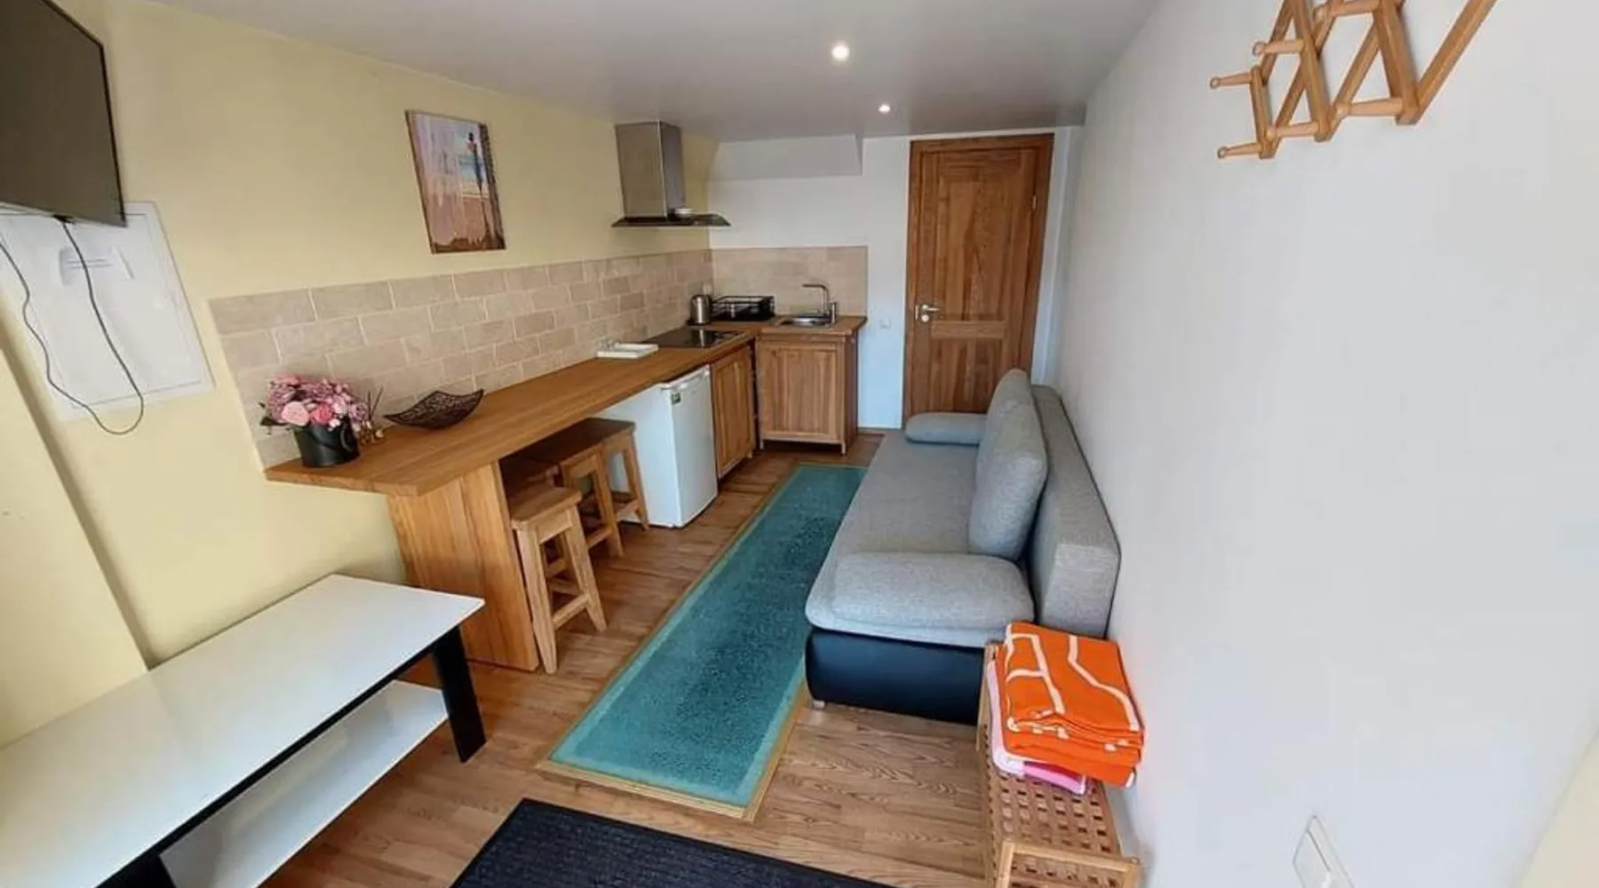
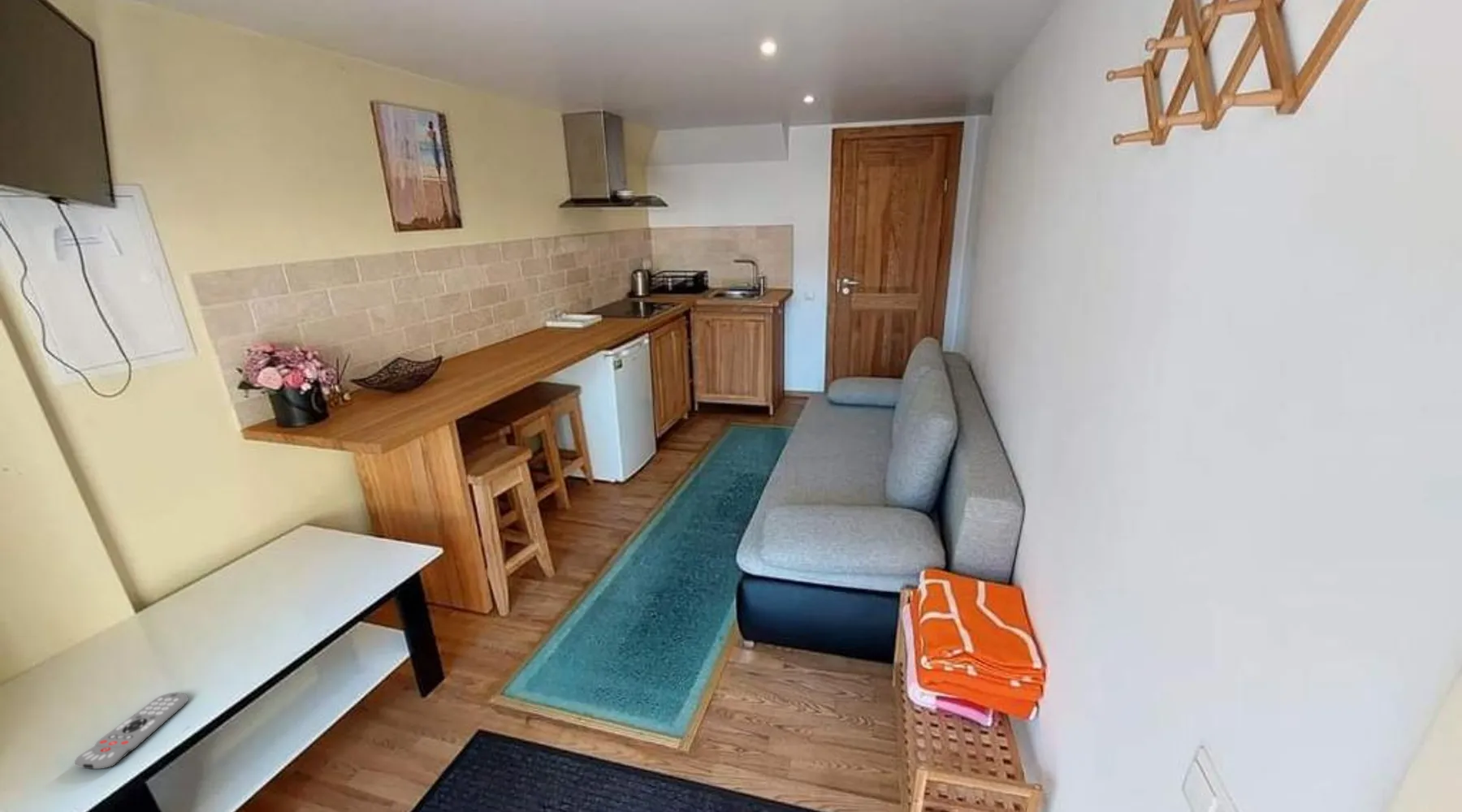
+ remote control [74,691,189,770]
